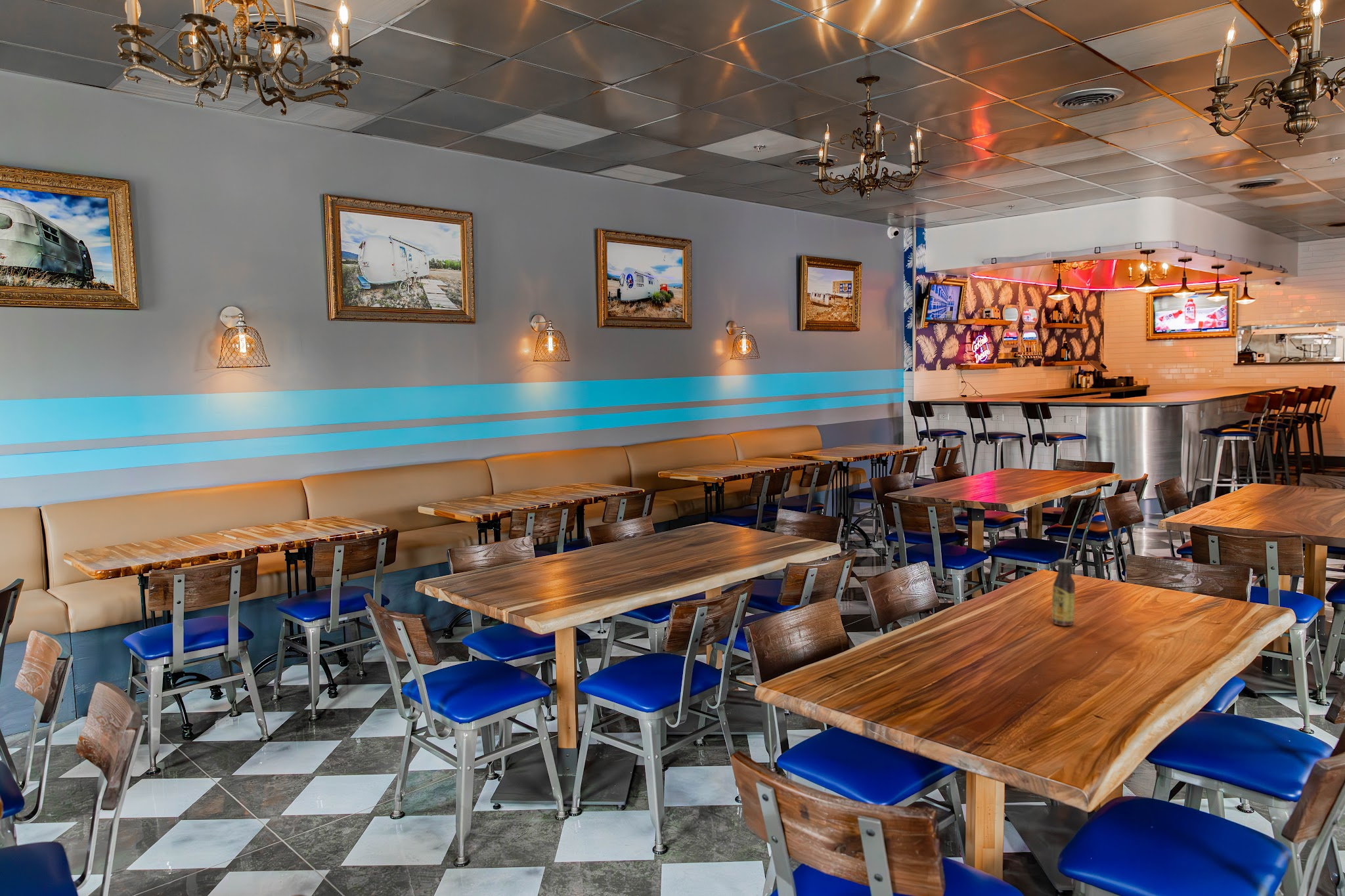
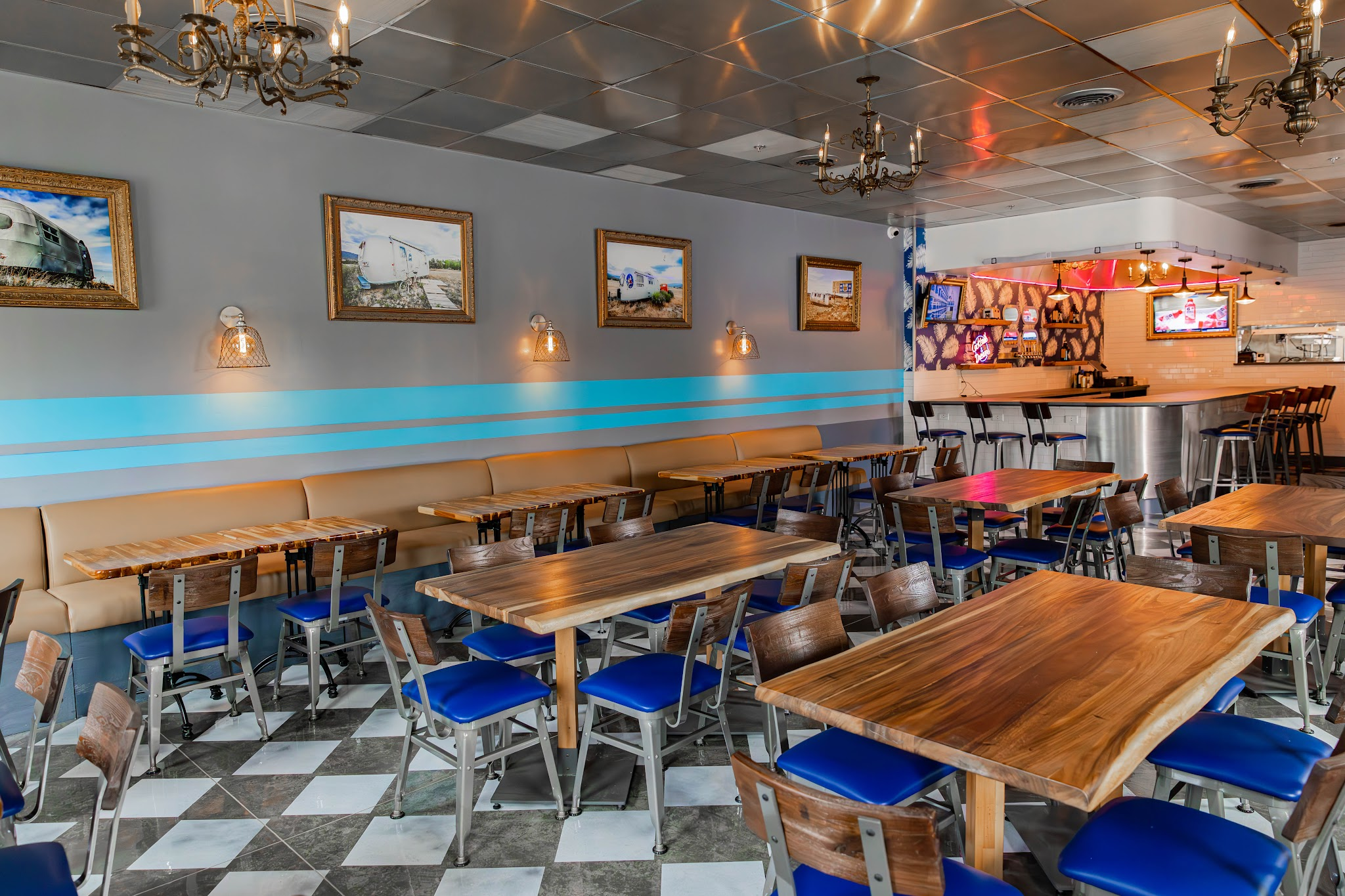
- sauce bottle [1051,559,1076,627]
